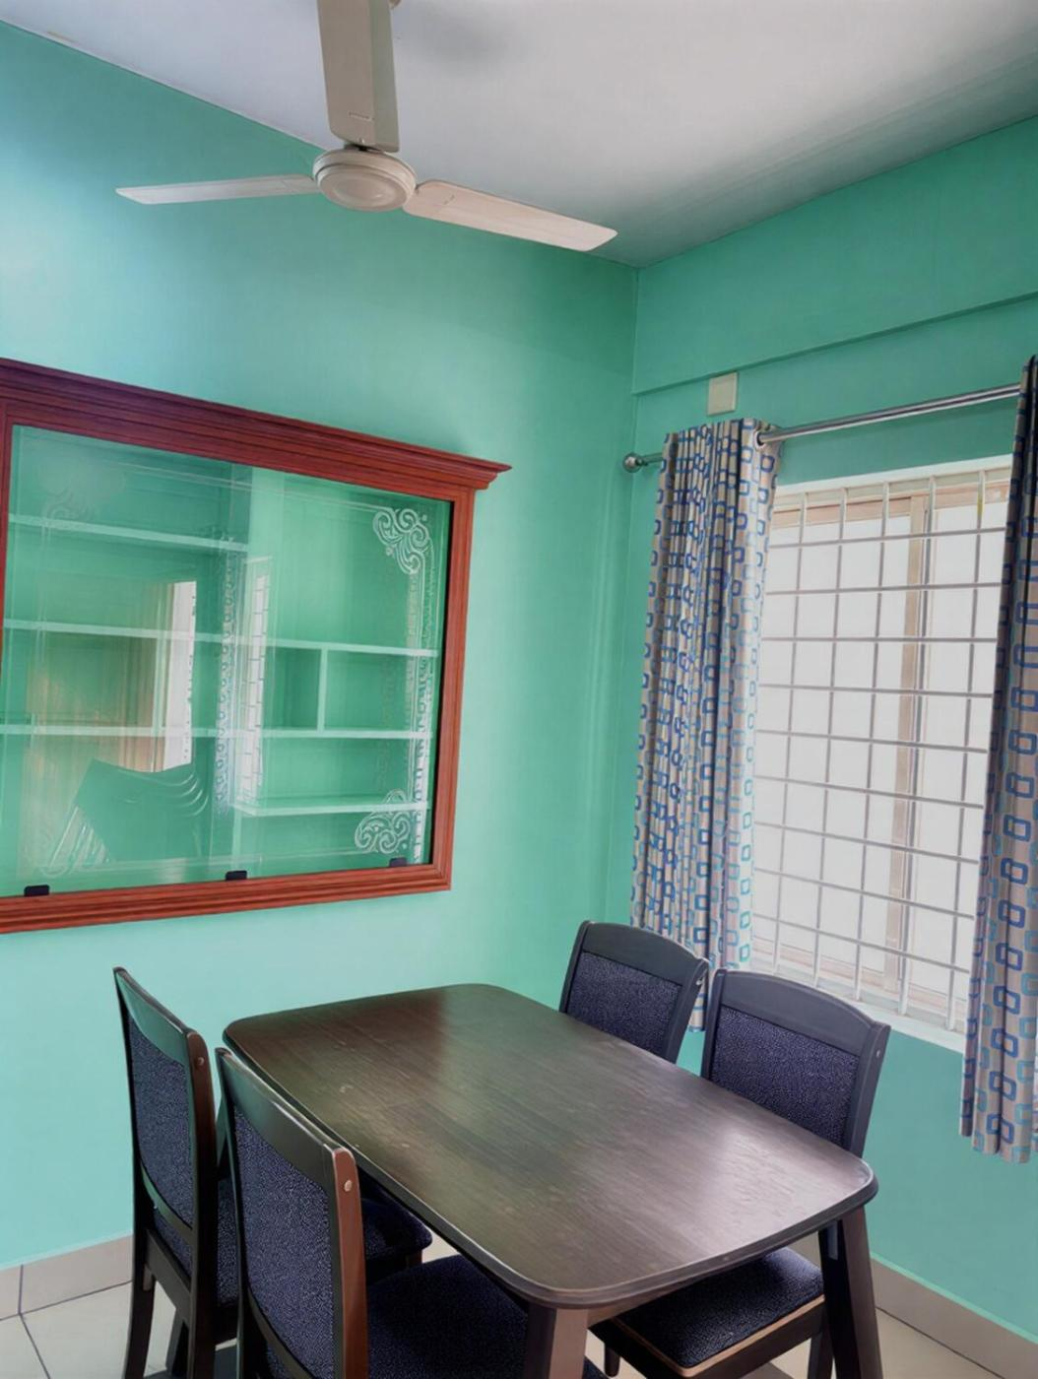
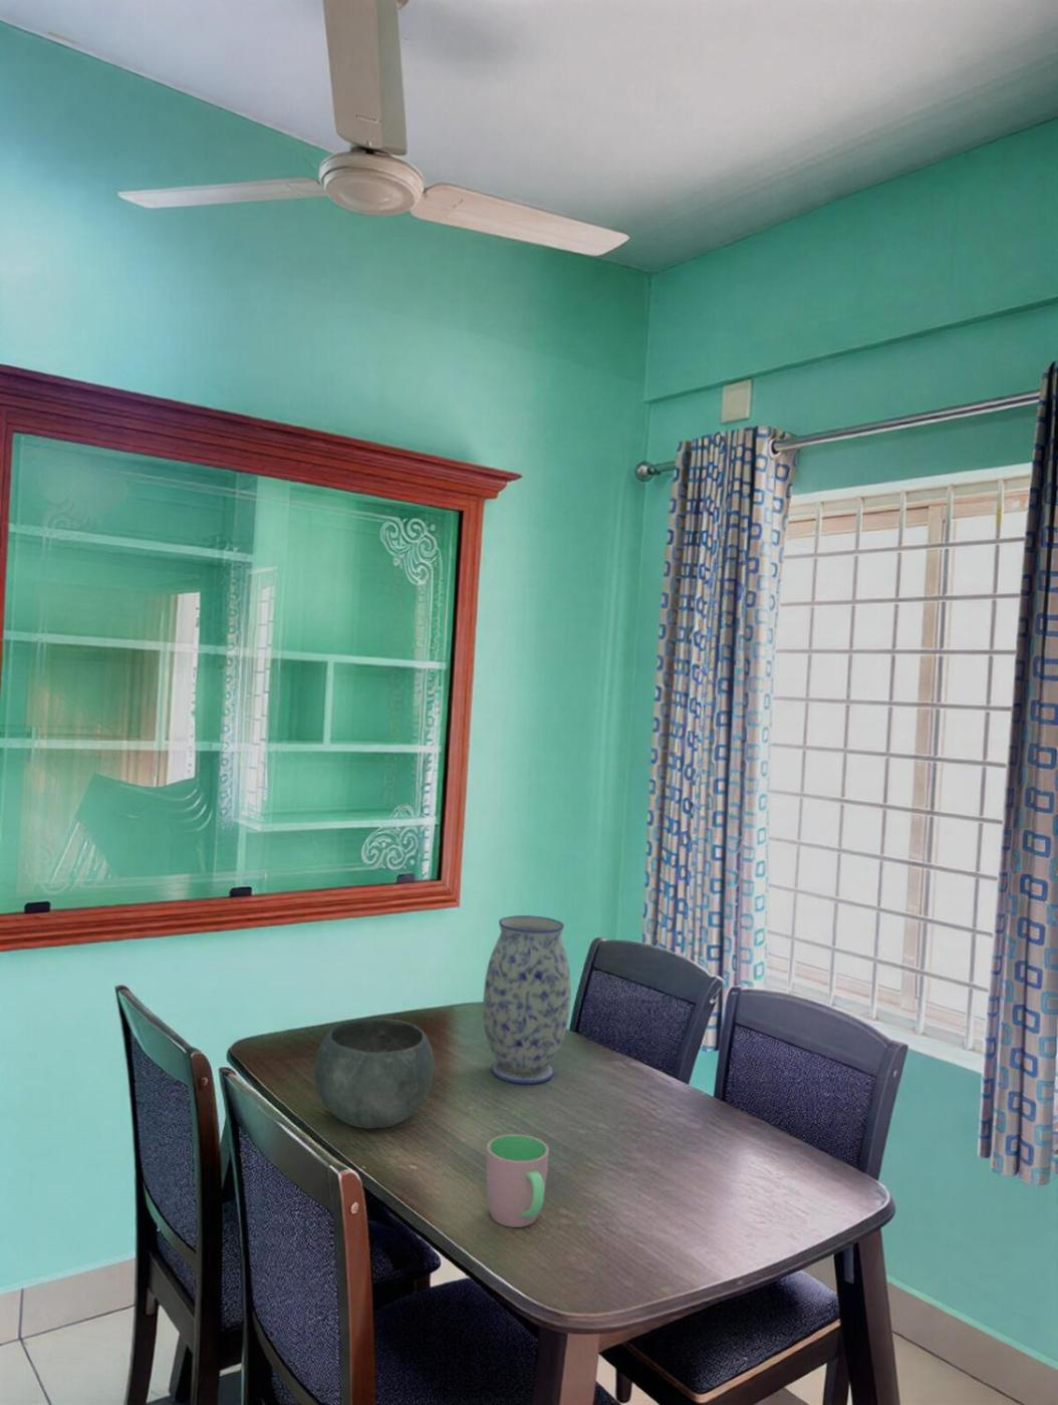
+ vase [482,914,572,1085]
+ cup [485,1133,550,1228]
+ bowl [313,1017,436,1130]
